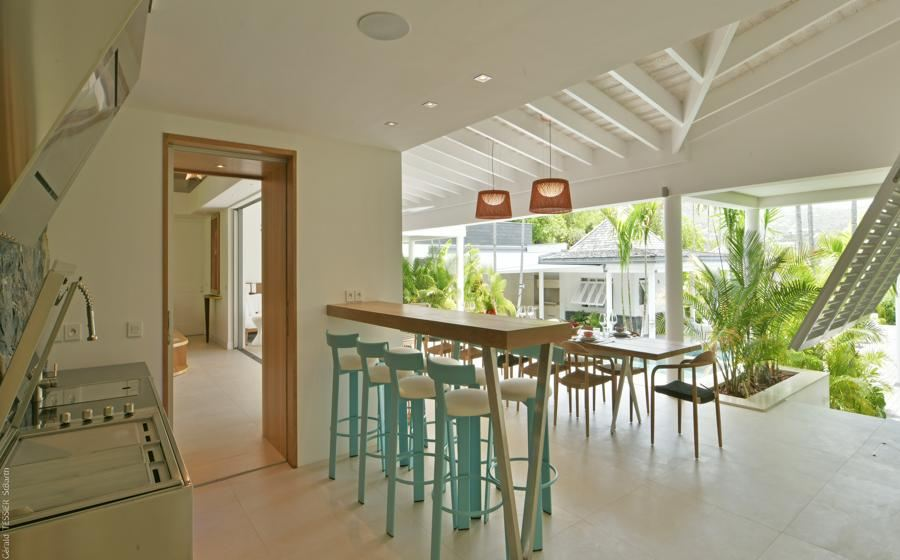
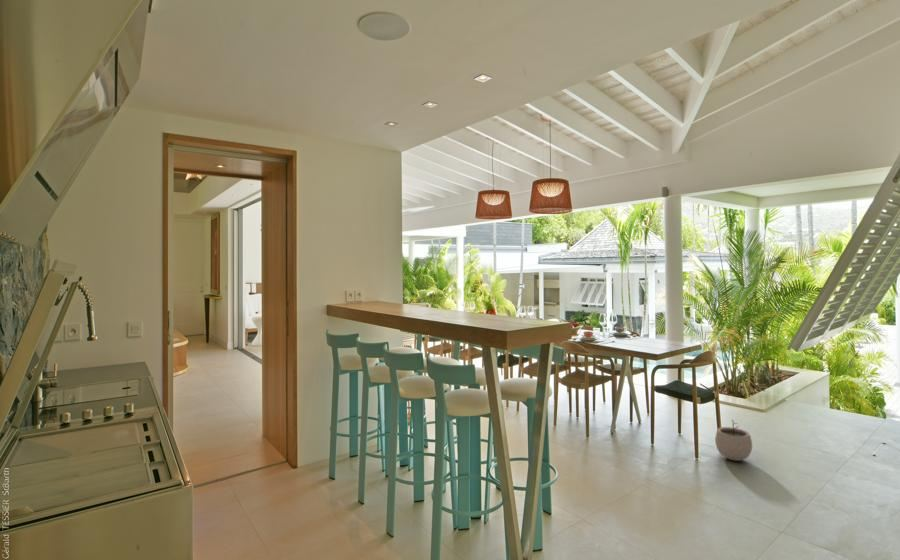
+ plant pot [714,419,753,462]
